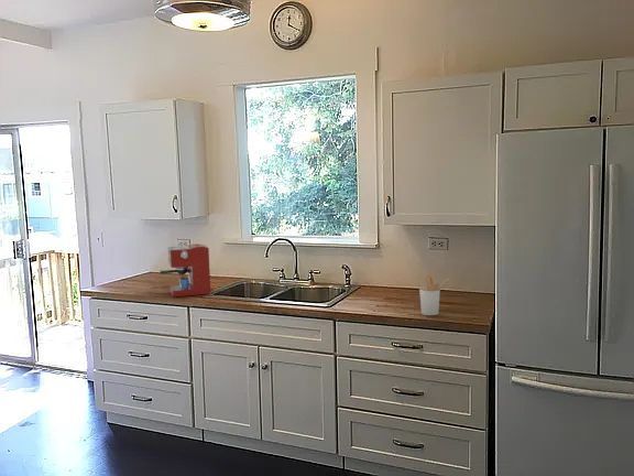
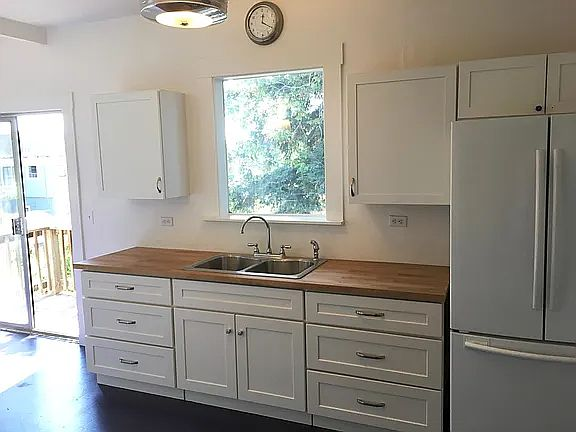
- utensil holder [418,274,450,316]
- coffee maker [158,242,211,298]
